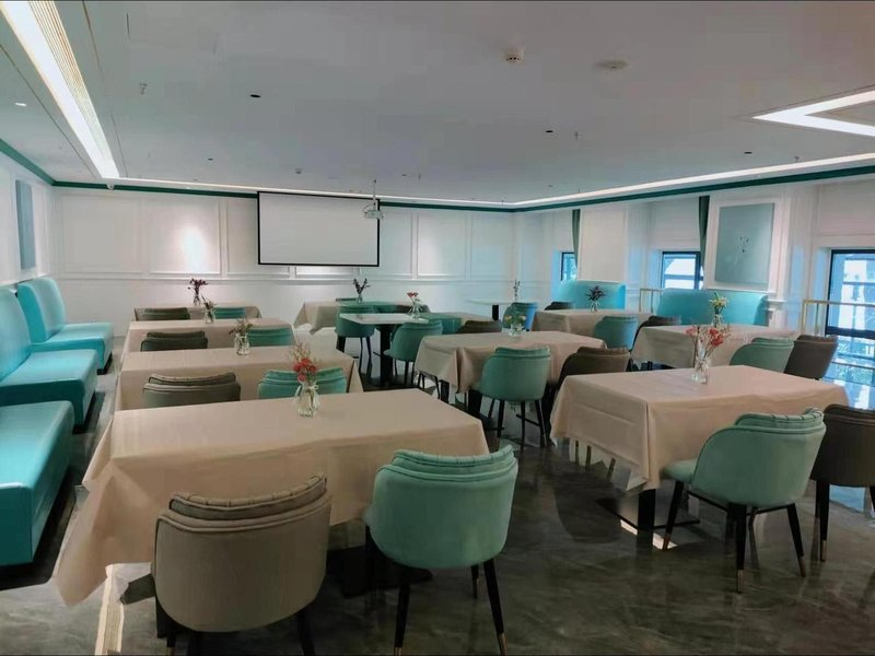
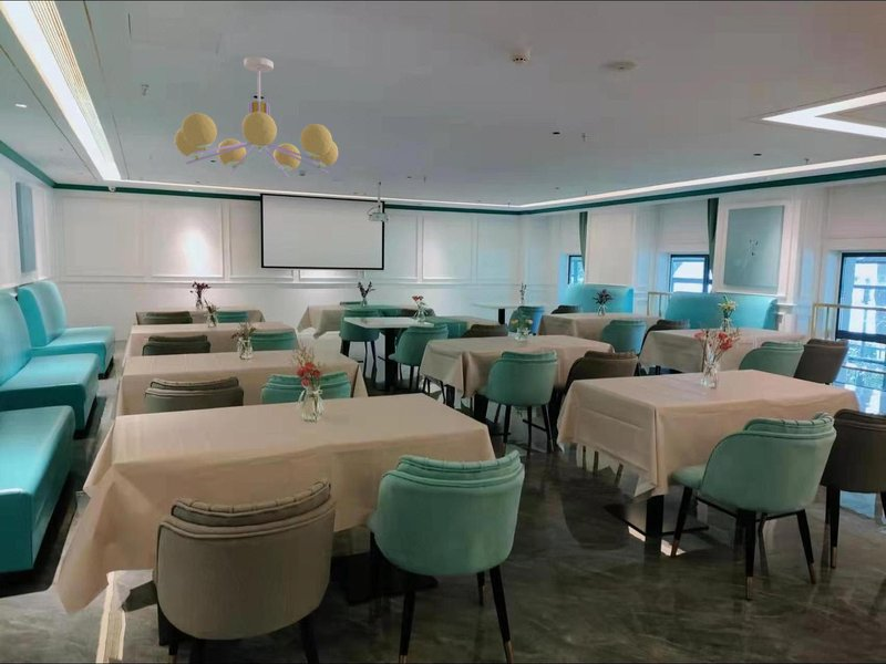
+ chandelier [174,55,339,179]
